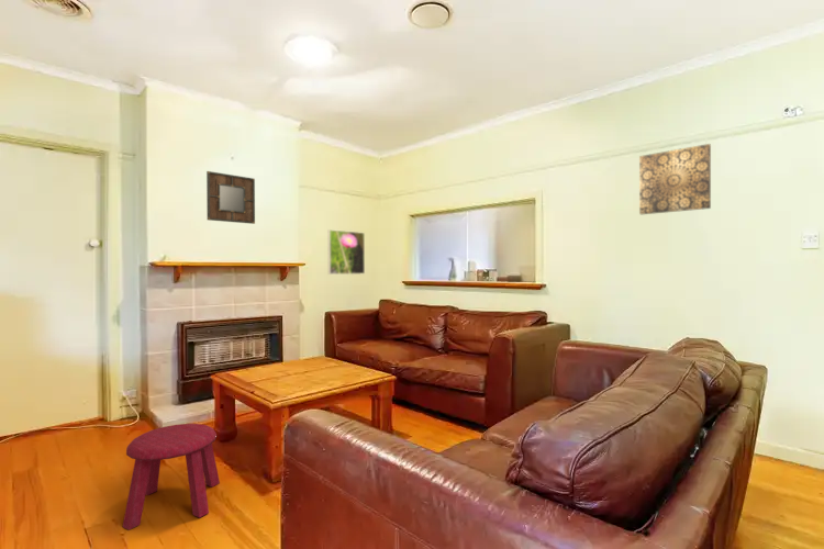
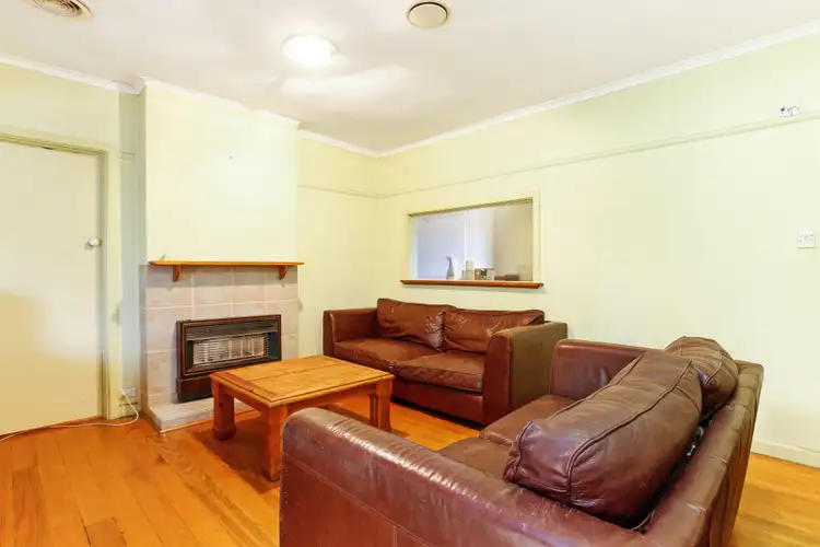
- wall art [638,143,712,215]
- home mirror [205,170,256,225]
- stool [122,423,221,531]
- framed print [327,228,366,276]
